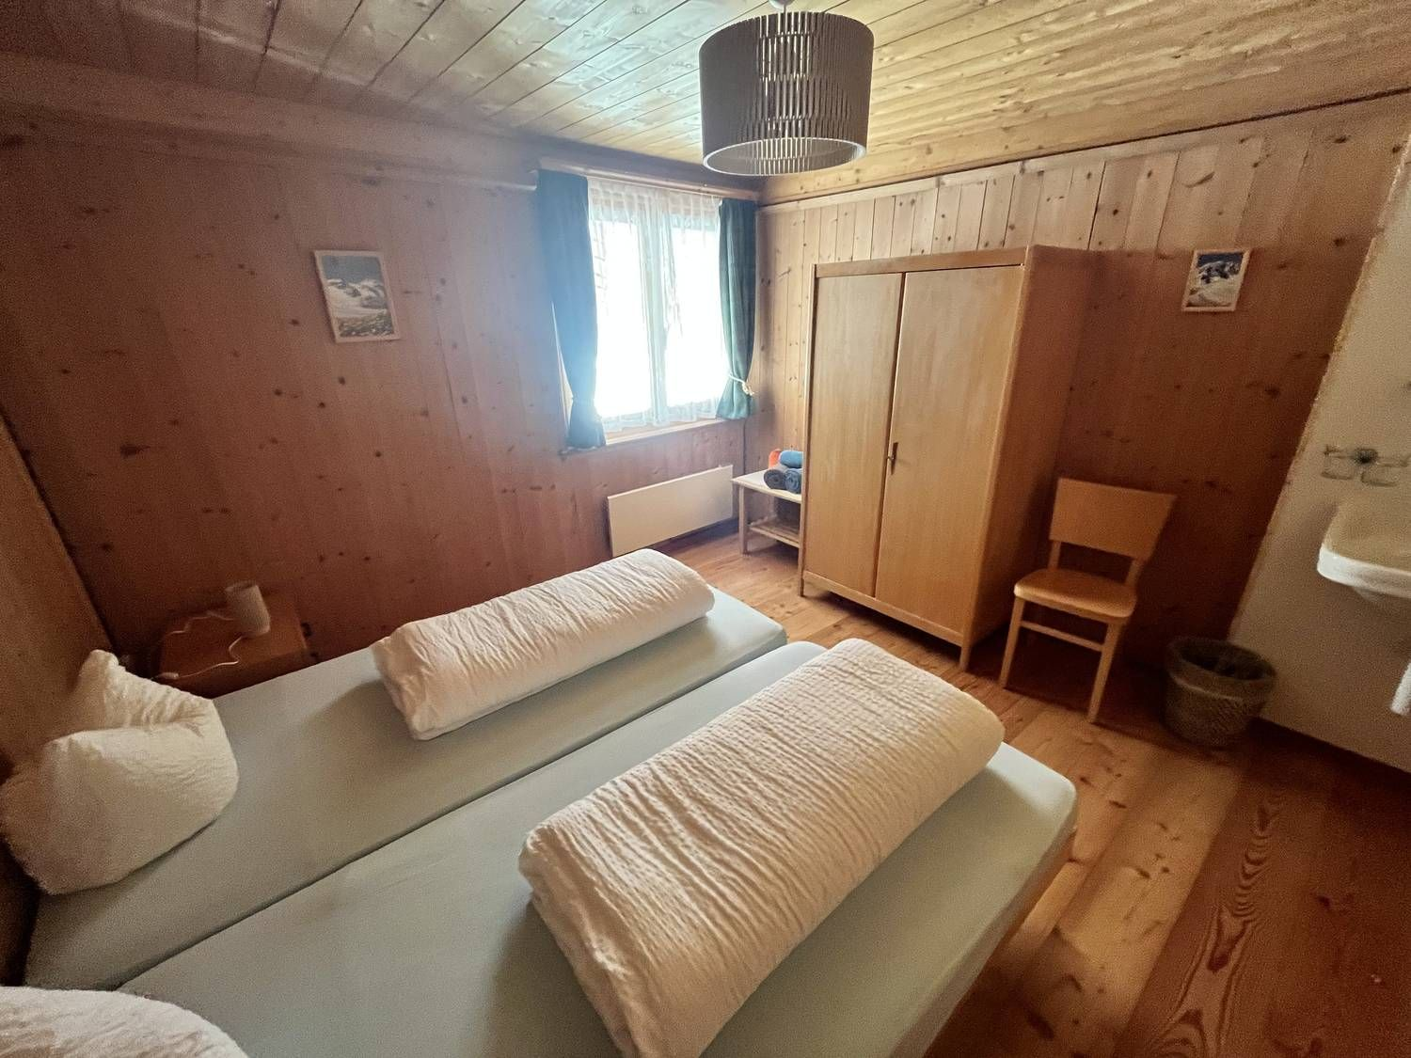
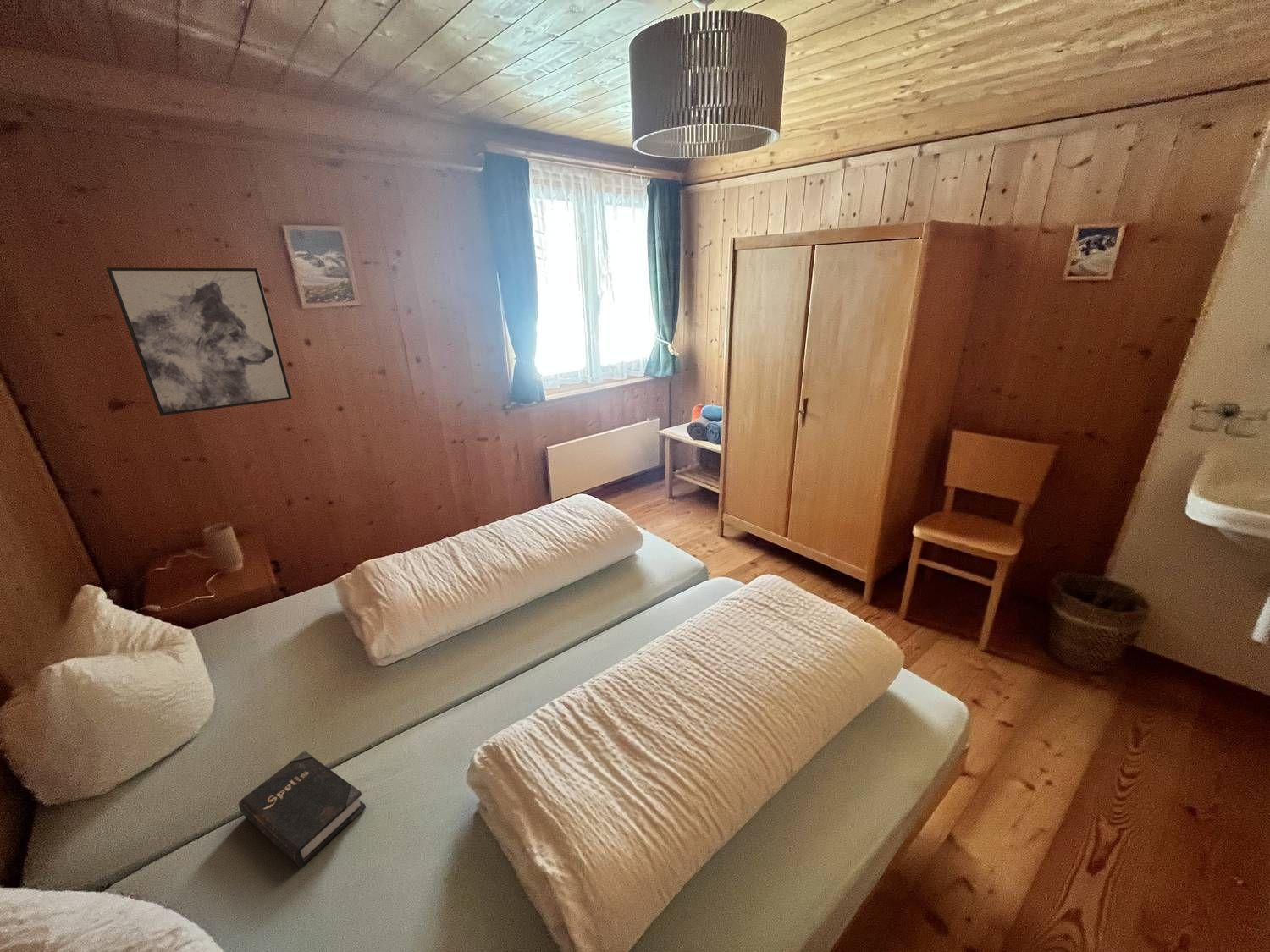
+ hardback book [238,750,367,867]
+ wall art [106,267,293,417]
